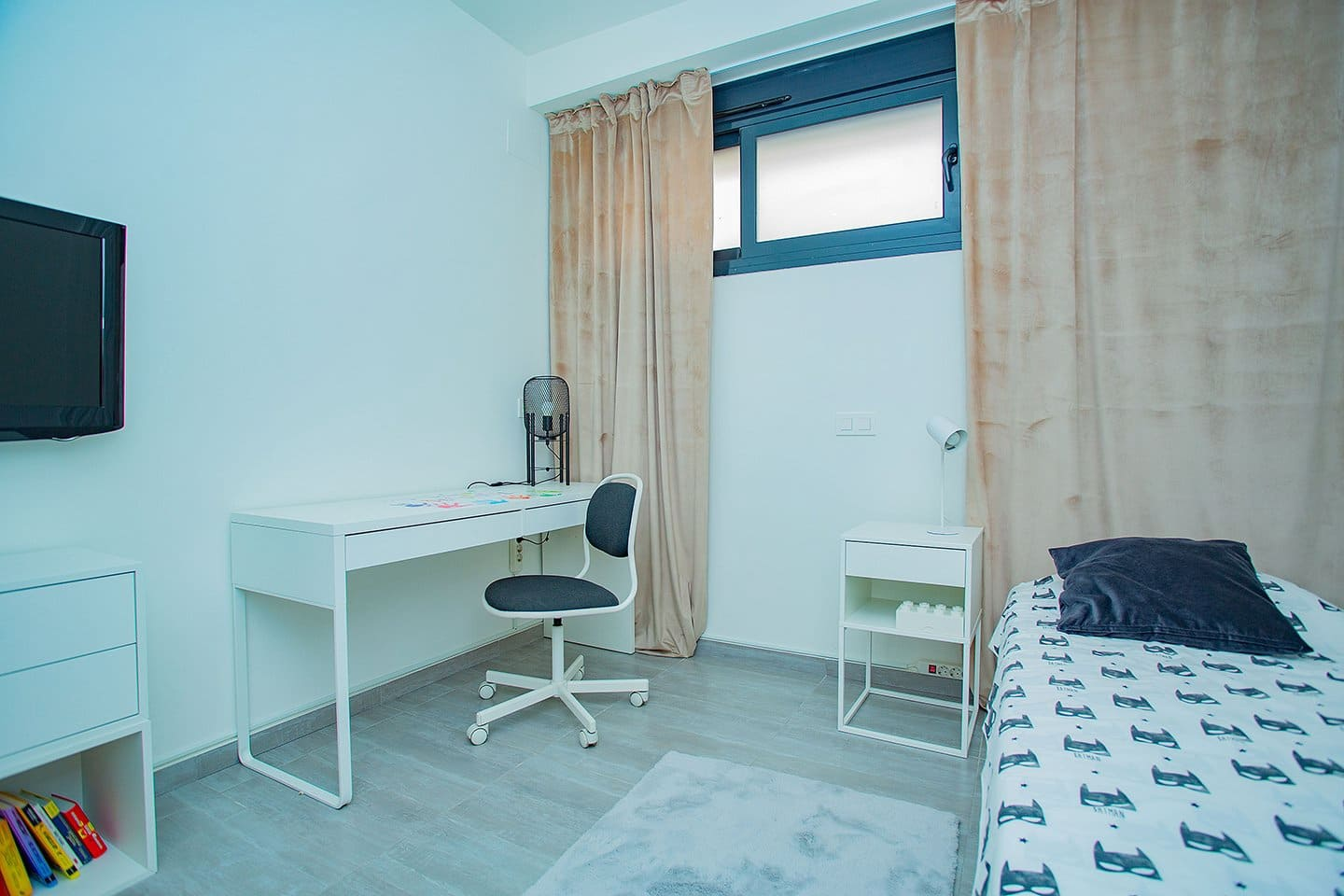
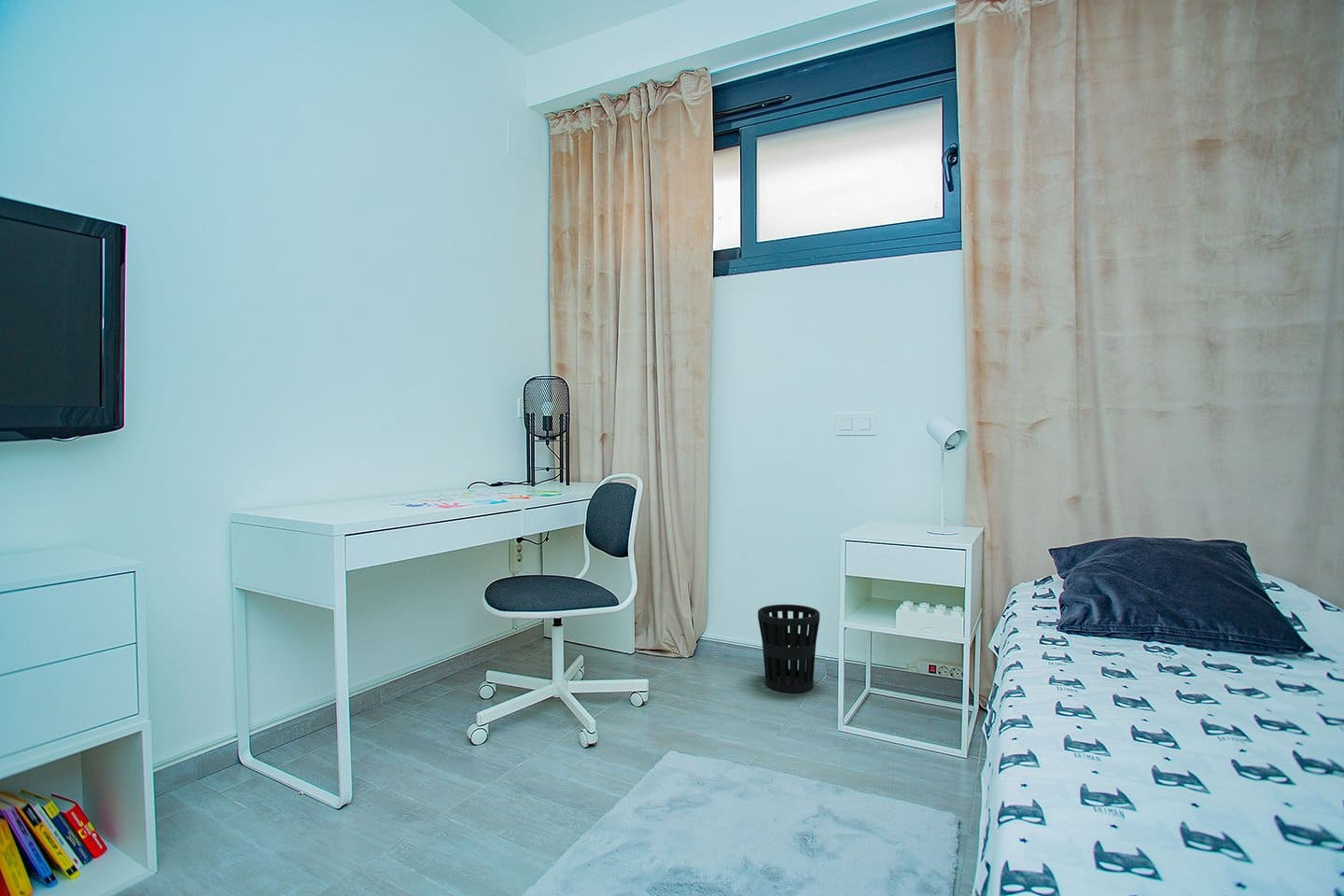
+ wastebasket [757,604,820,693]
